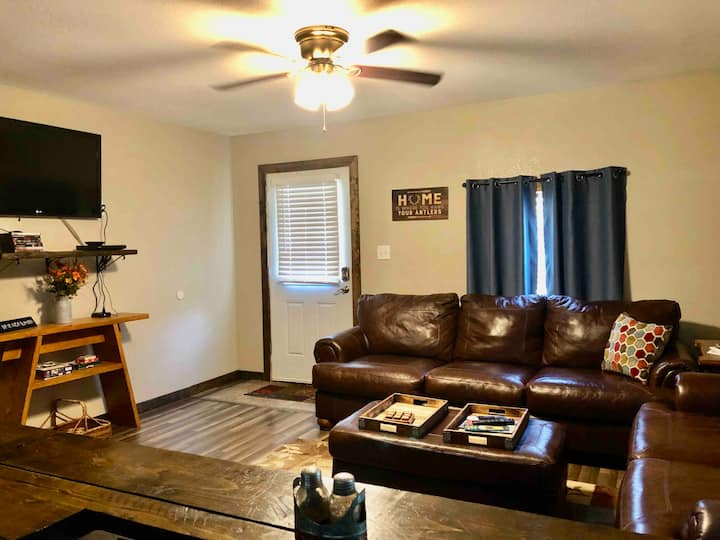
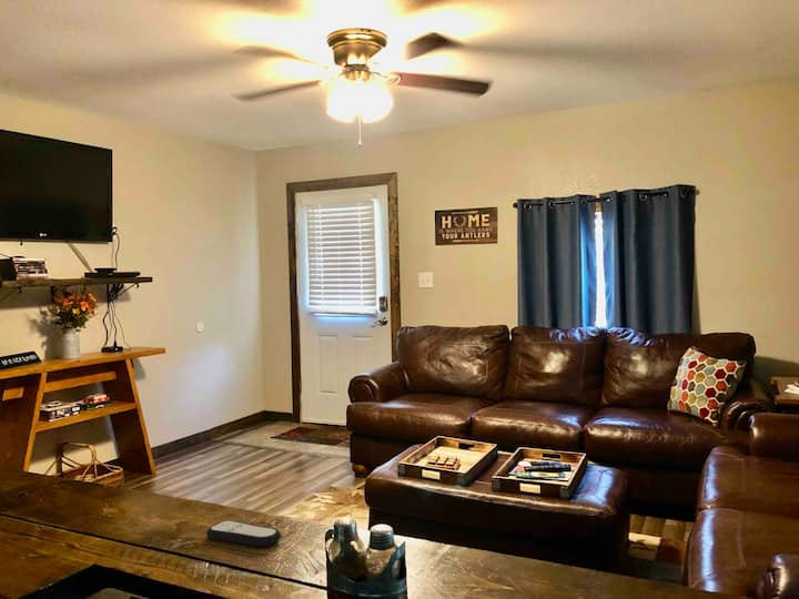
+ remote control [205,519,282,548]
